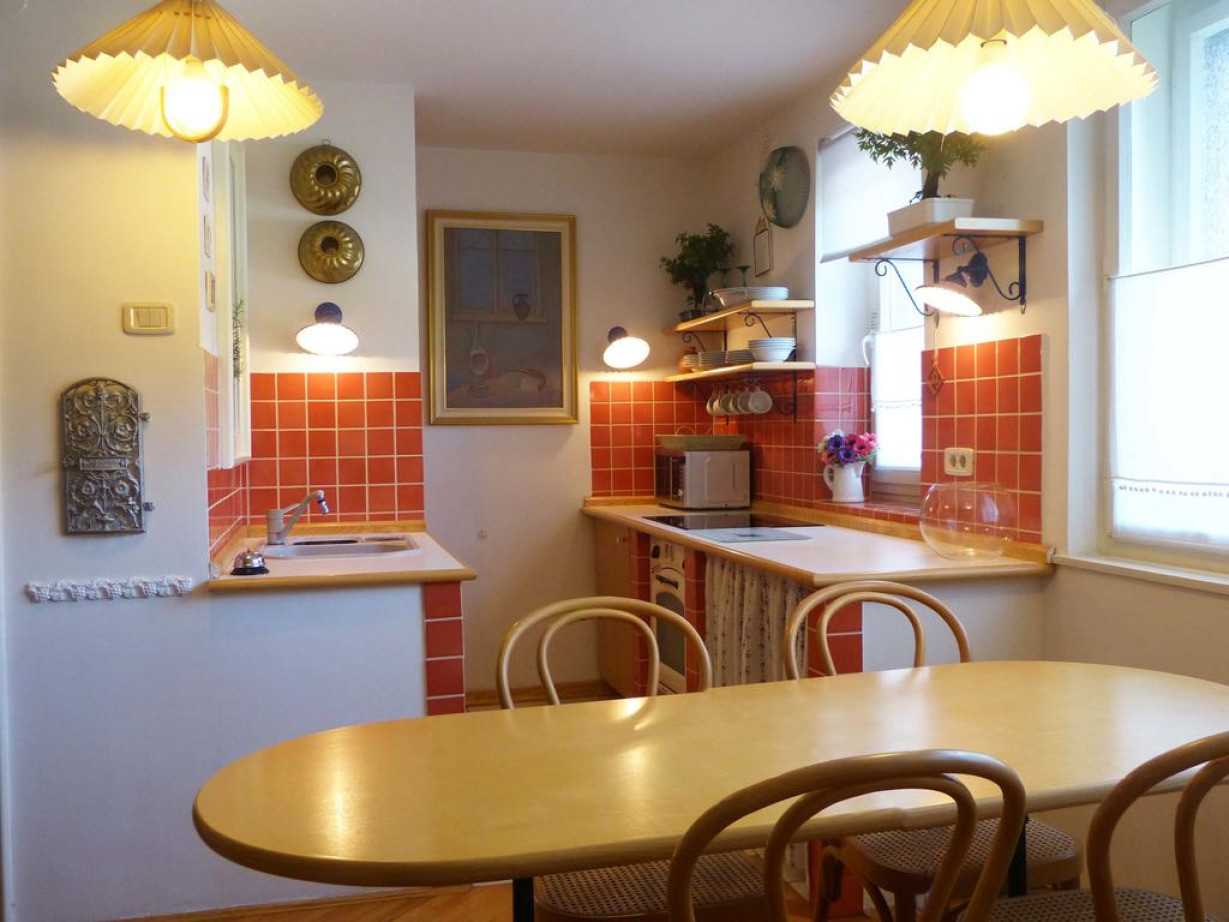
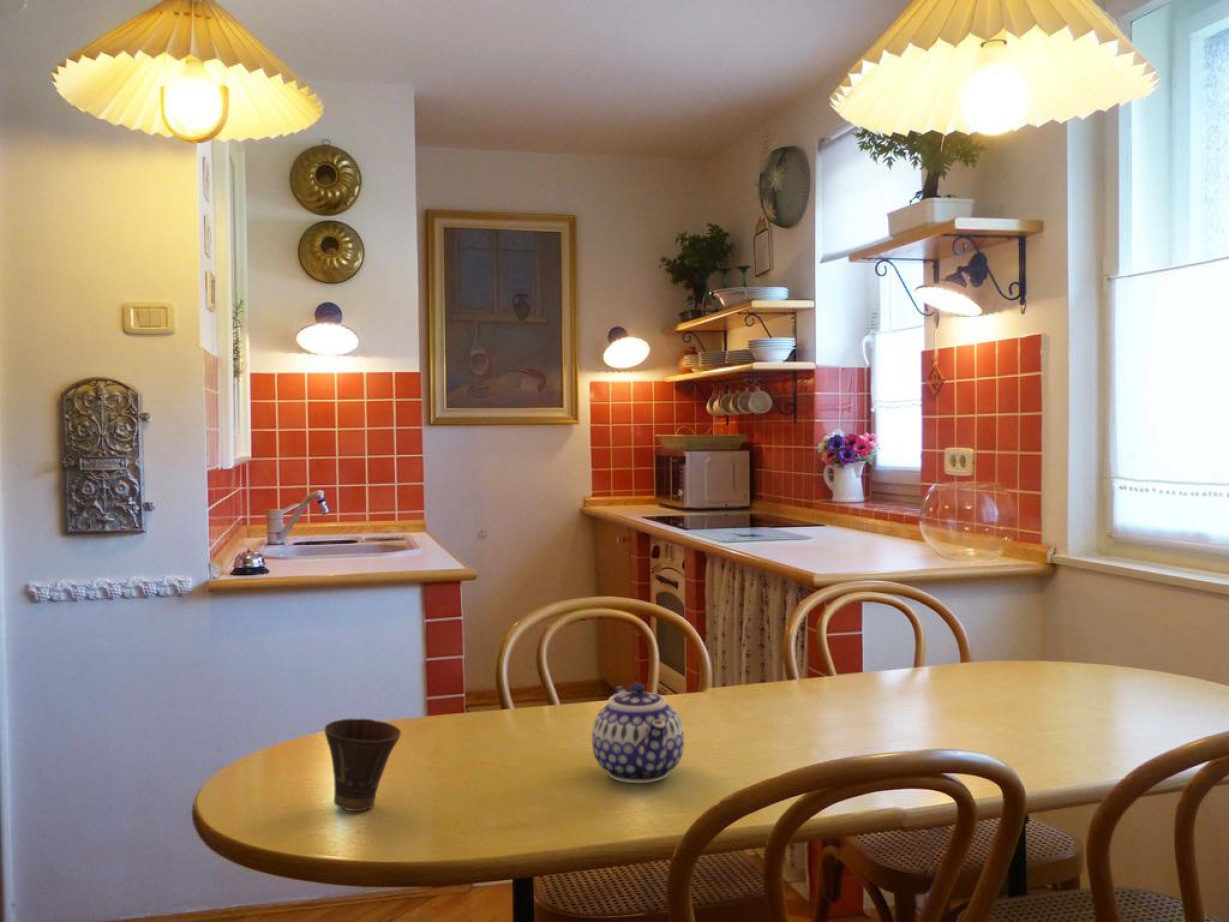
+ cup [323,717,402,812]
+ teapot [591,682,685,784]
